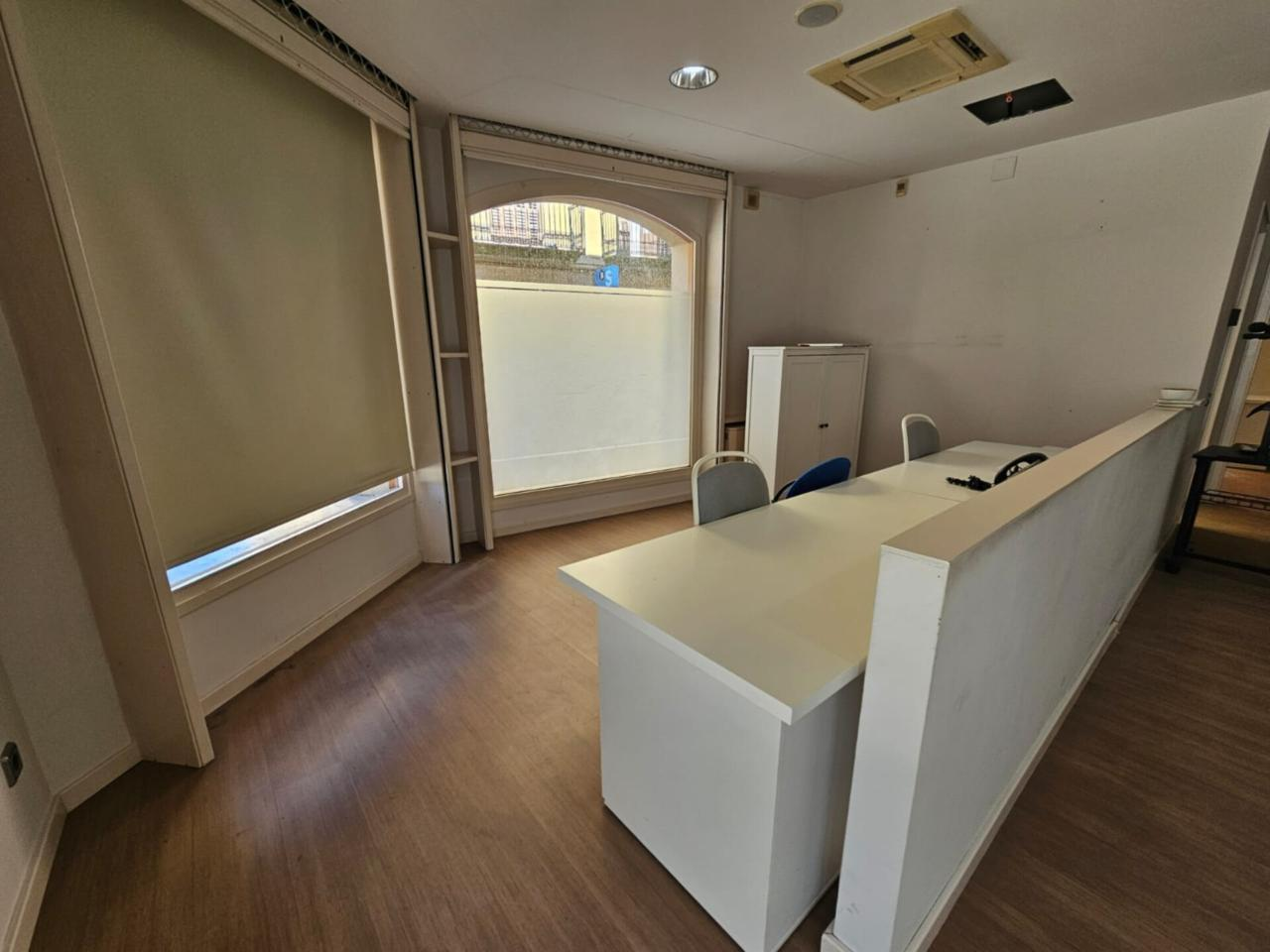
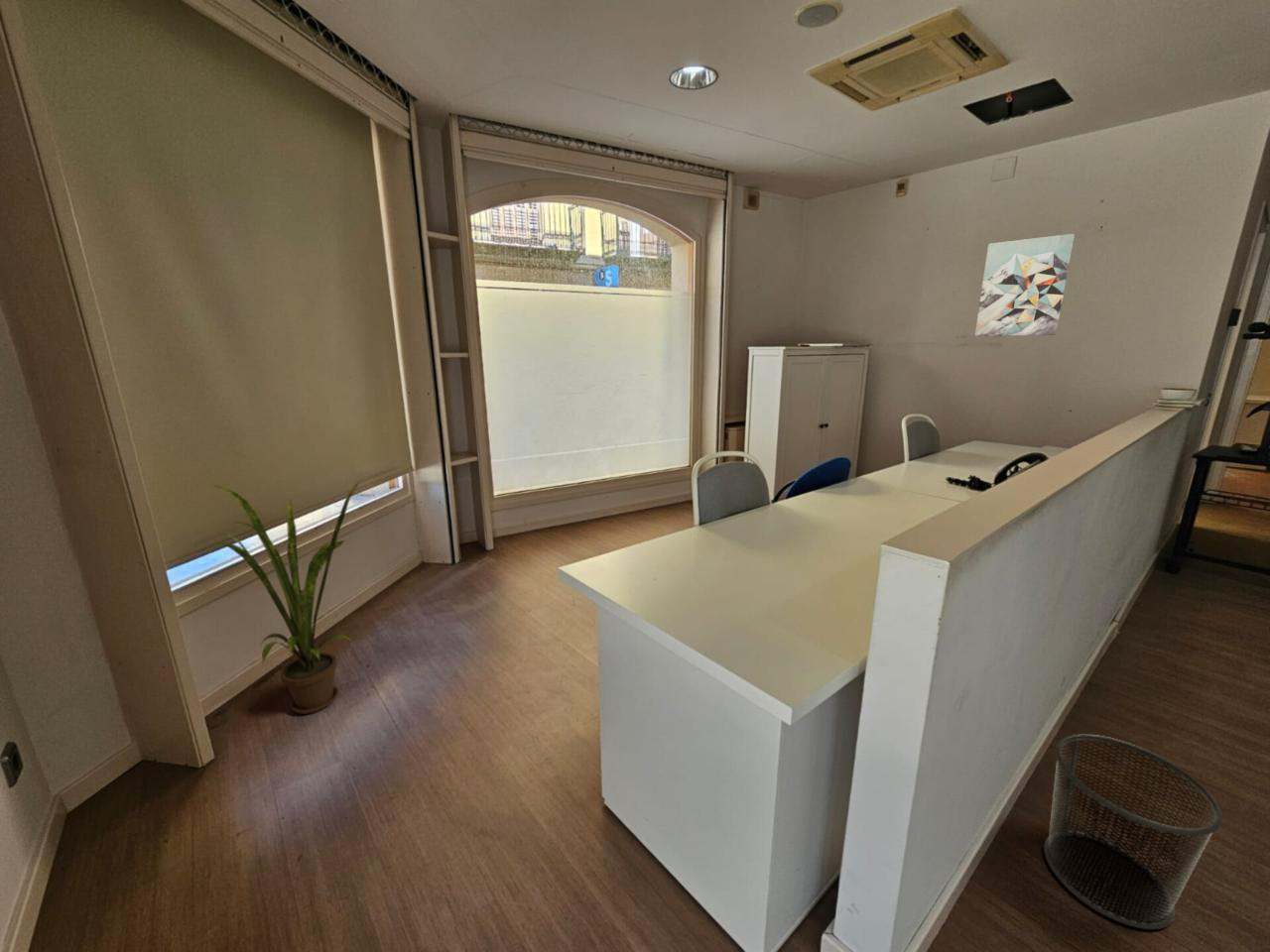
+ wall art [974,233,1076,337]
+ house plant [203,481,360,715]
+ waste bin [1043,734,1223,930]
